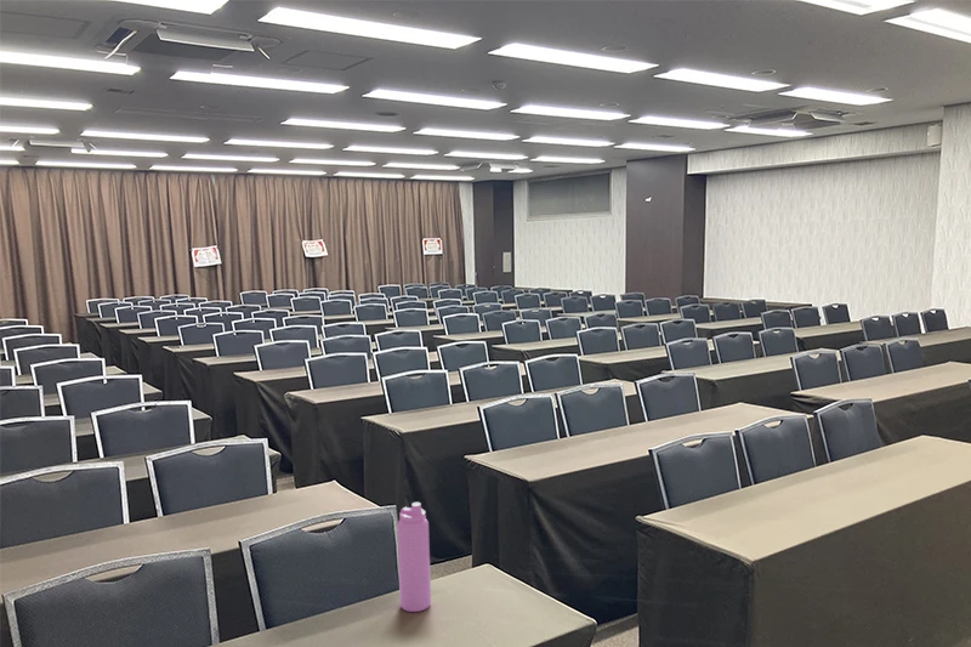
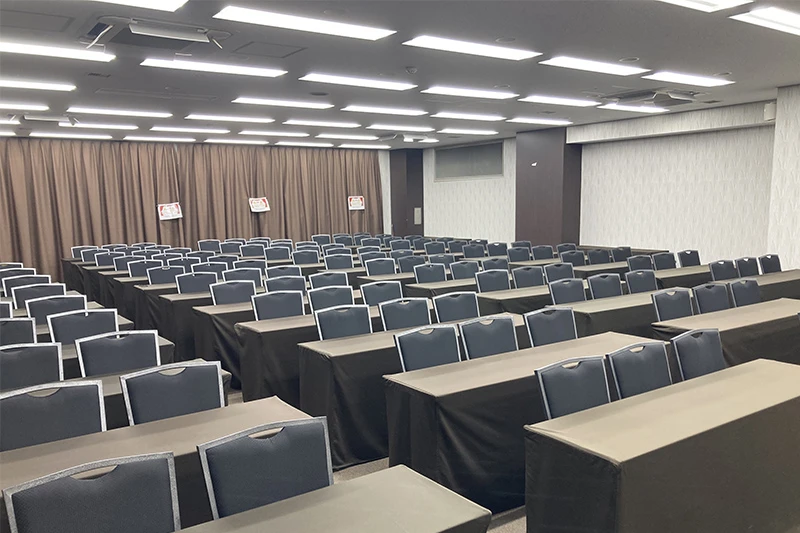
- water bottle [396,501,432,613]
